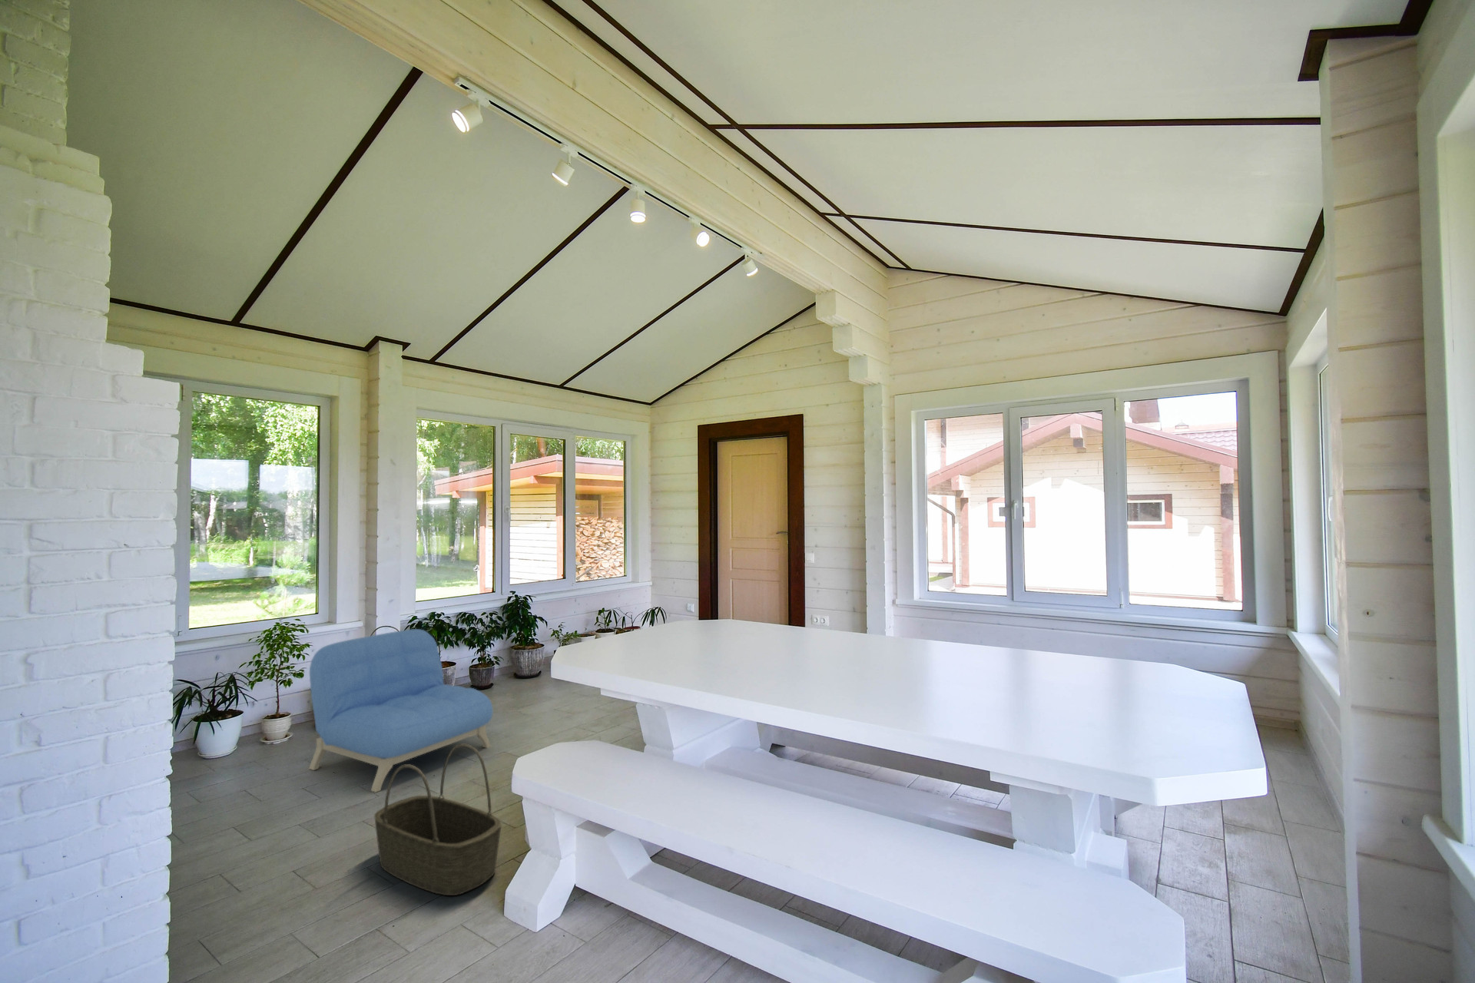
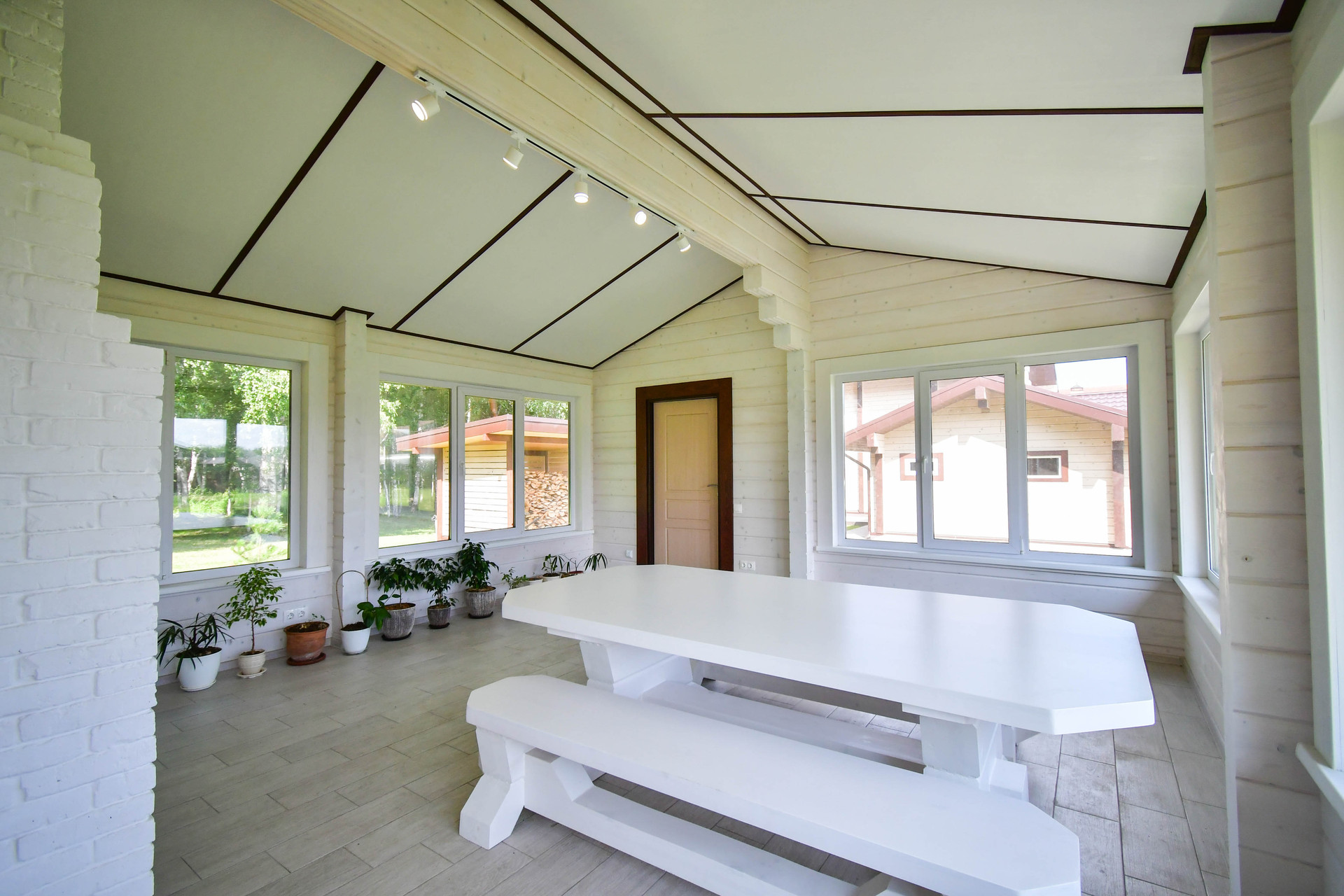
- armchair [308,629,494,793]
- basket [373,744,503,896]
